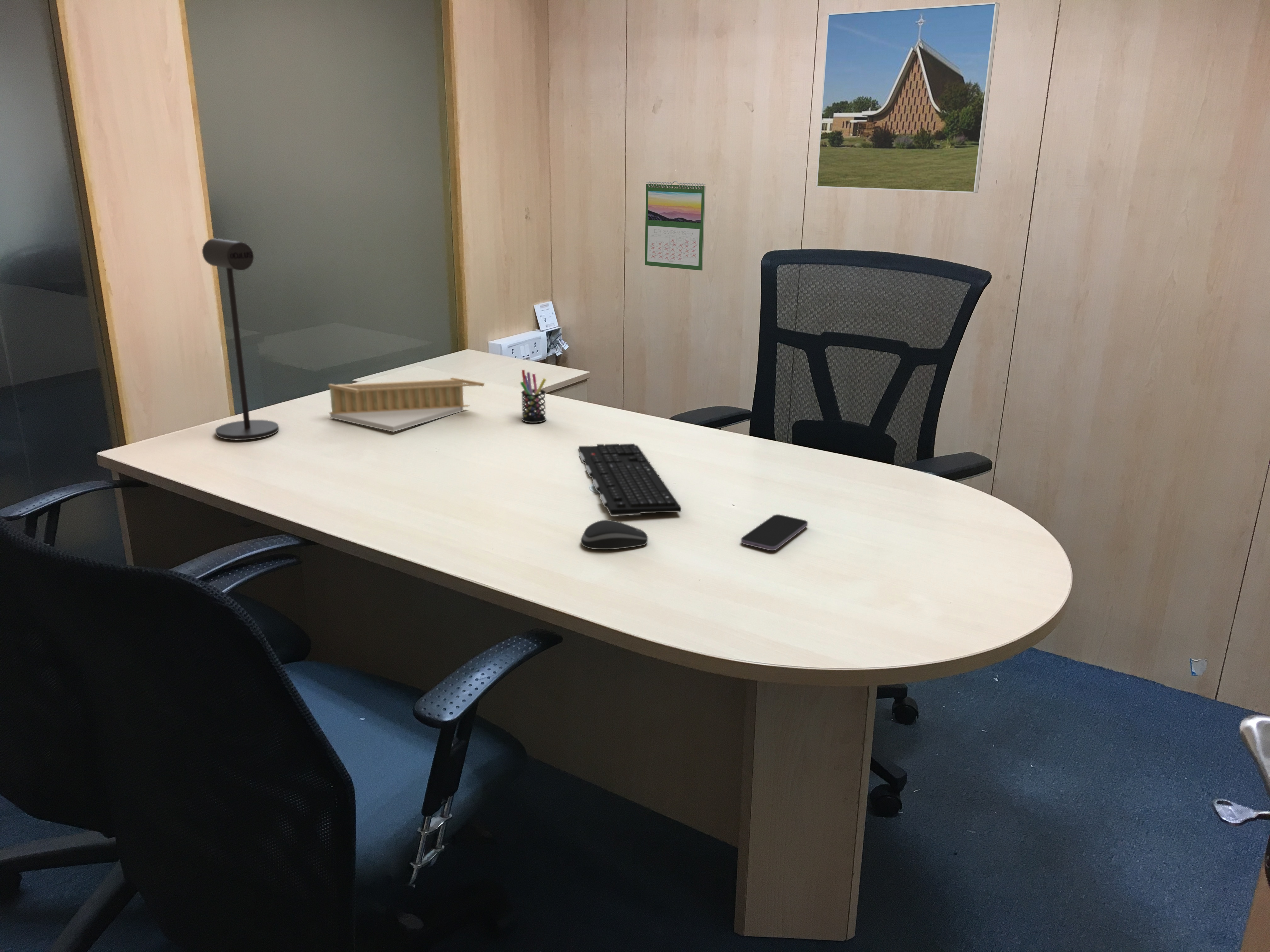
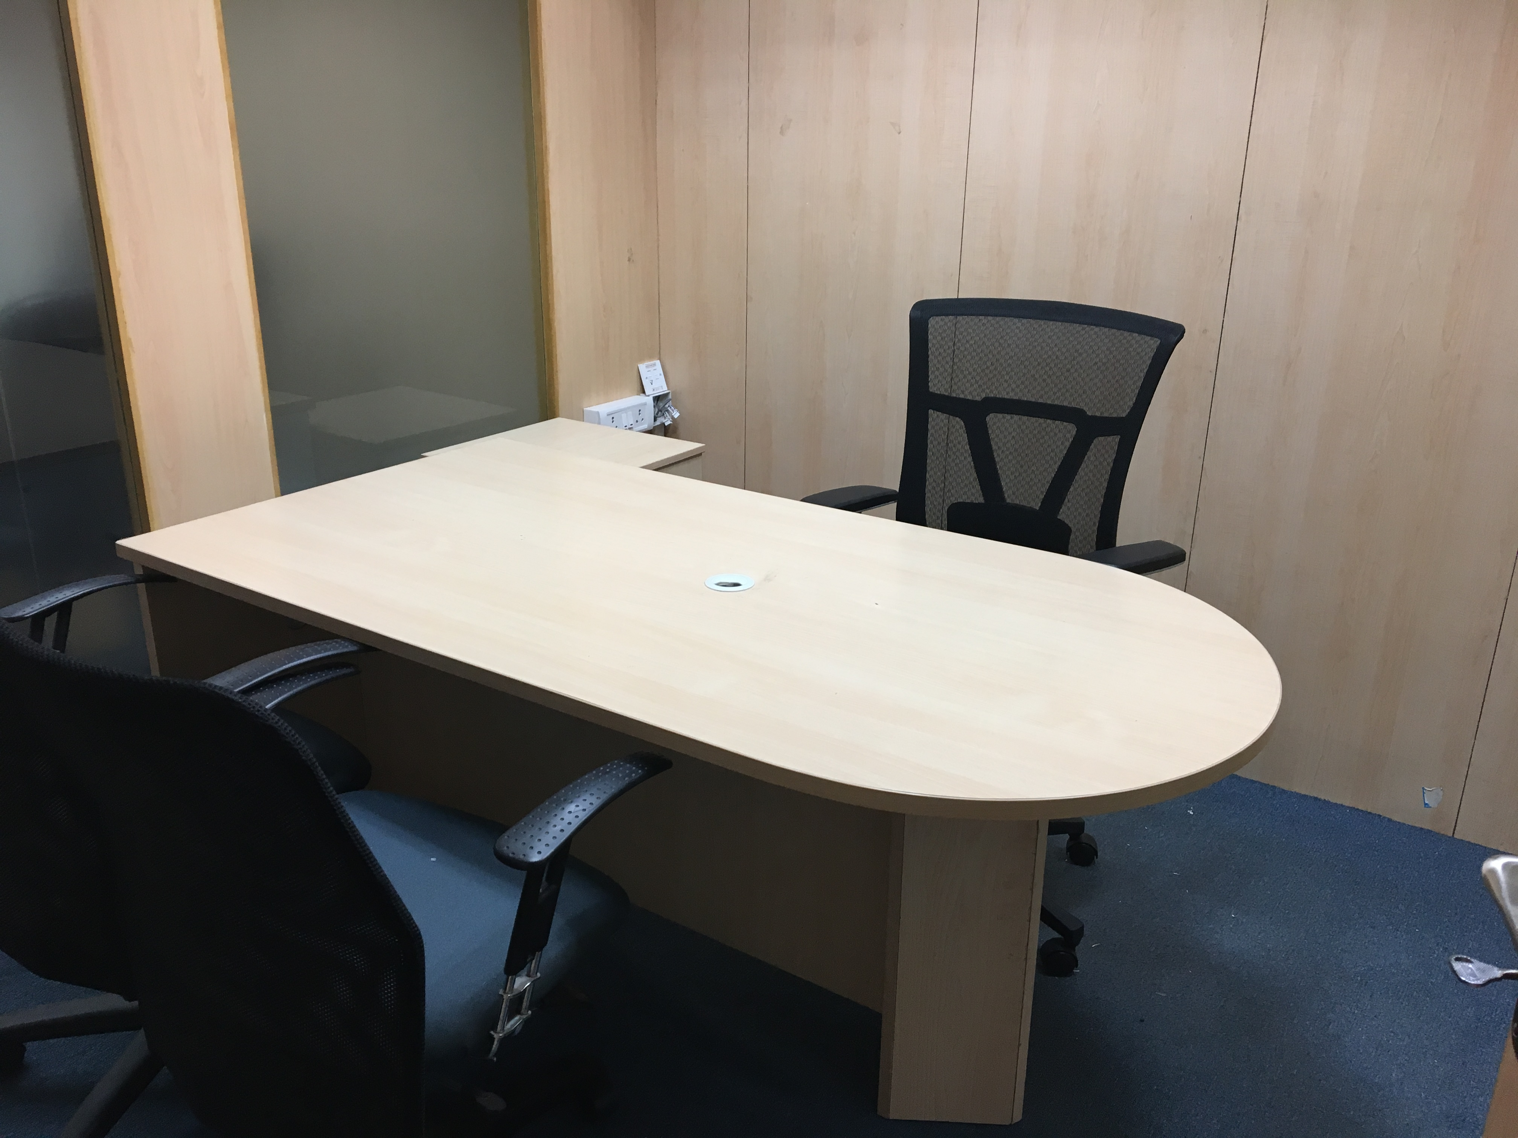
- keyboard [578,443,682,517]
- architectural model [328,377,485,432]
- calendar [644,181,706,271]
- desk lamp [202,238,279,440]
- pen holder [520,369,546,423]
- computer mouse [581,519,648,550]
- smartphone [741,514,808,551]
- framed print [816,2,1000,194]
